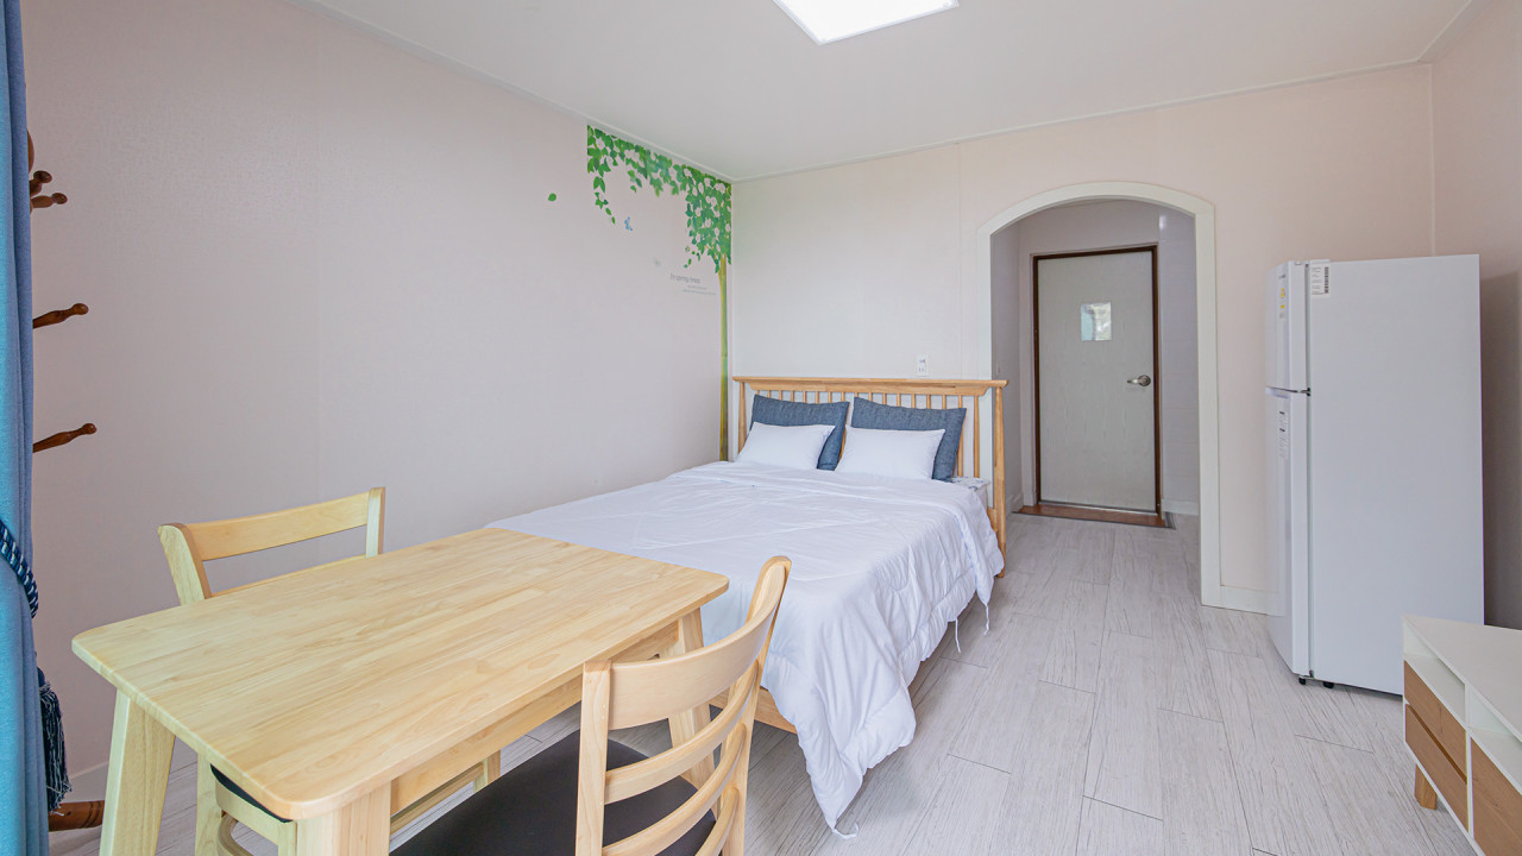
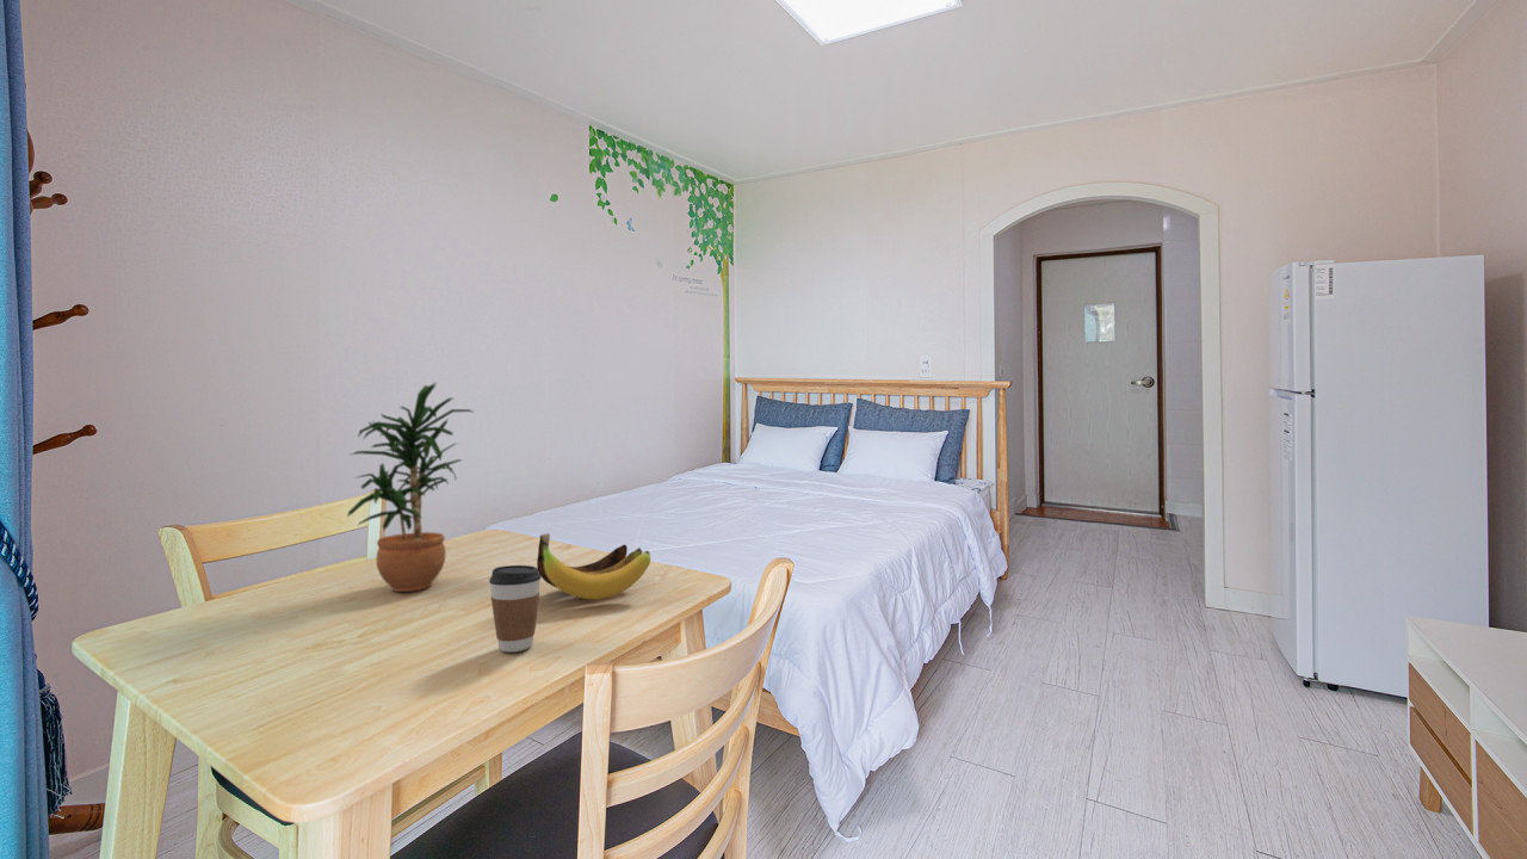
+ banana [536,532,651,600]
+ coffee cup [488,564,542,653]
+ potted plant [346,382,476,593]
